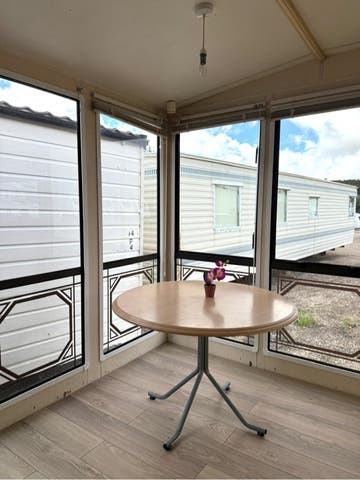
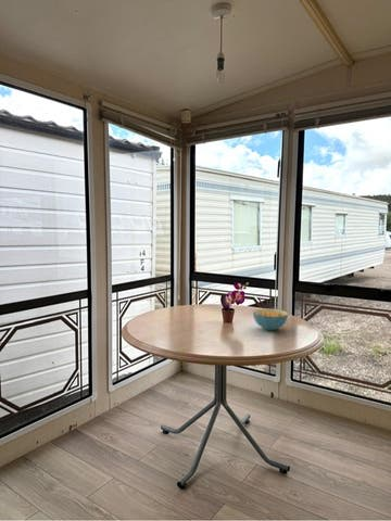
+ cereal bowl [252,307,289,331]
